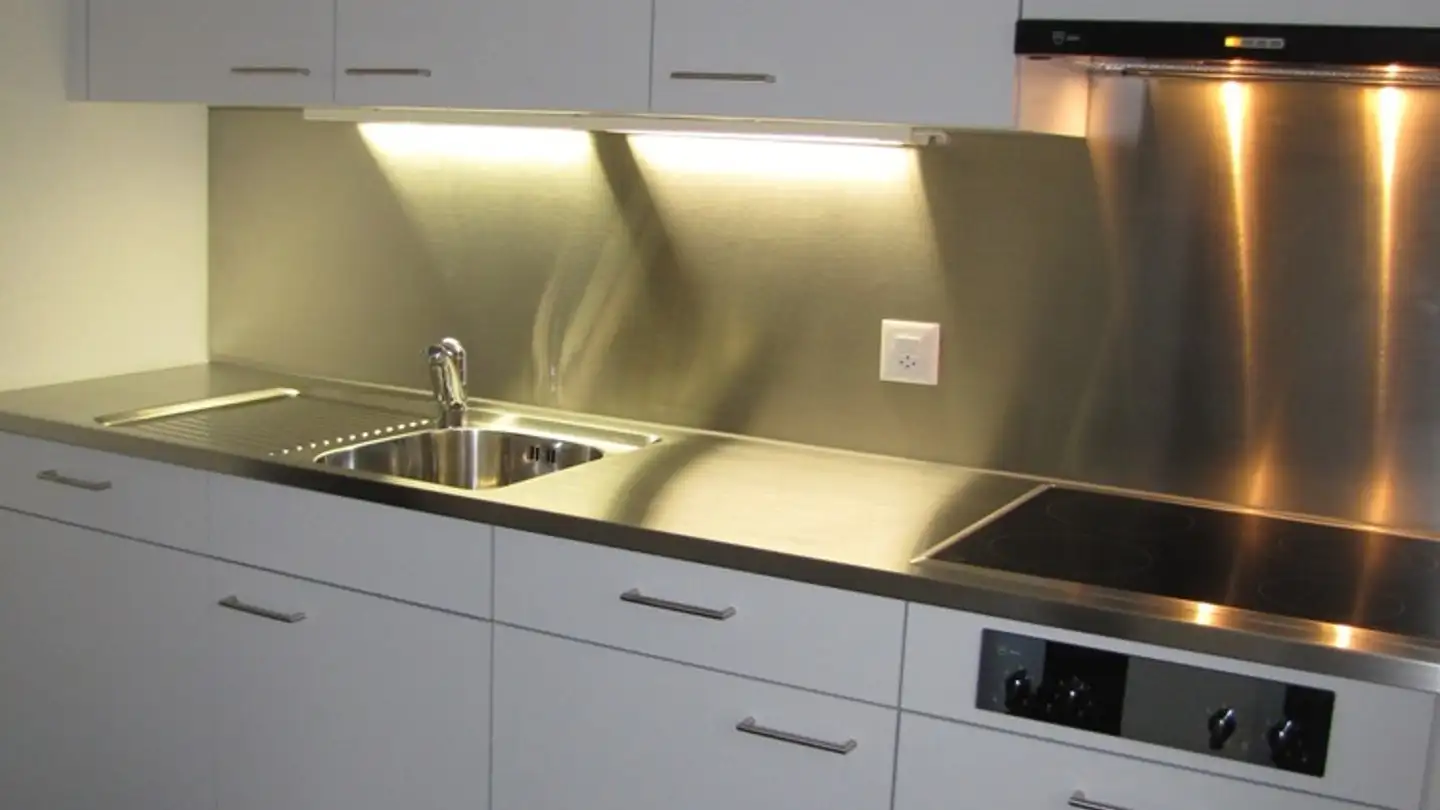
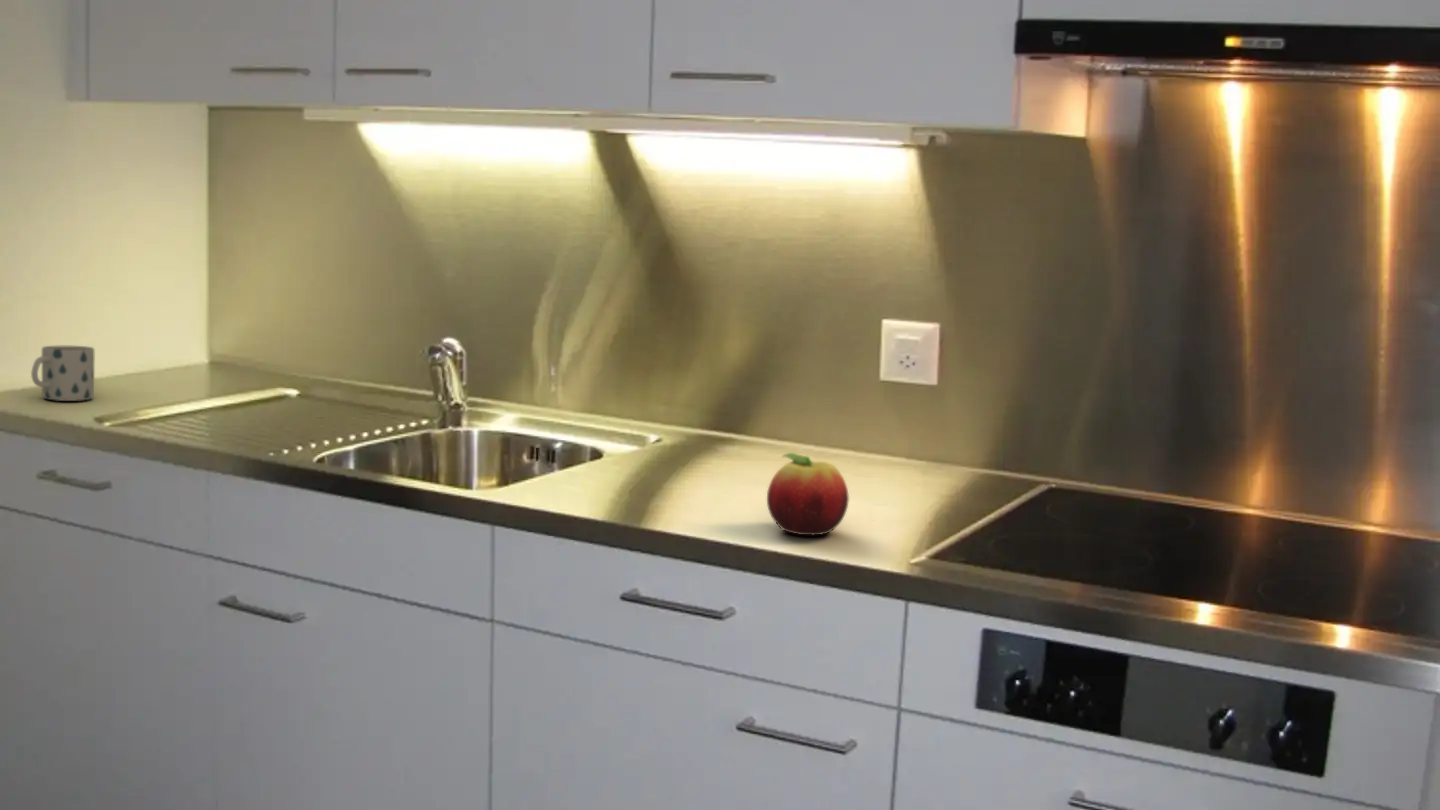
+ mug [30,345,95,402]
+ fruit [766,452,850,536]
